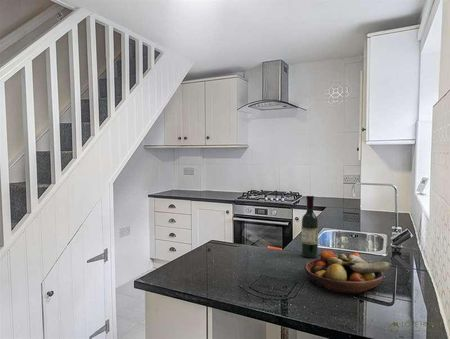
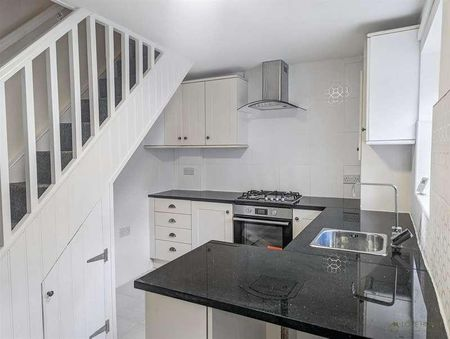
- wine bottle [300,194,319,259]
- fruit bowl [303,250,393,295]
